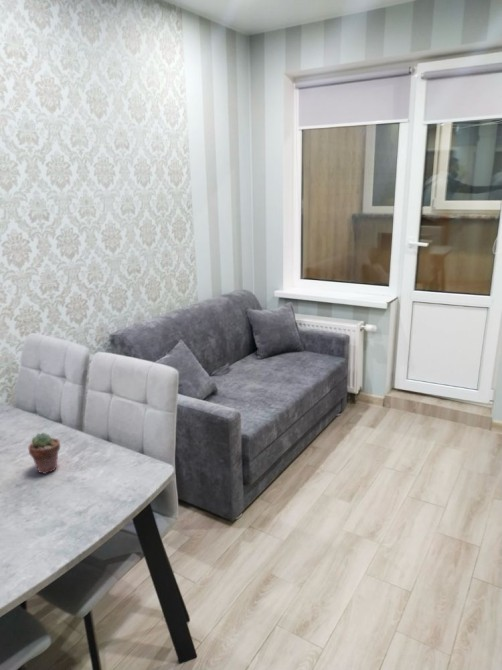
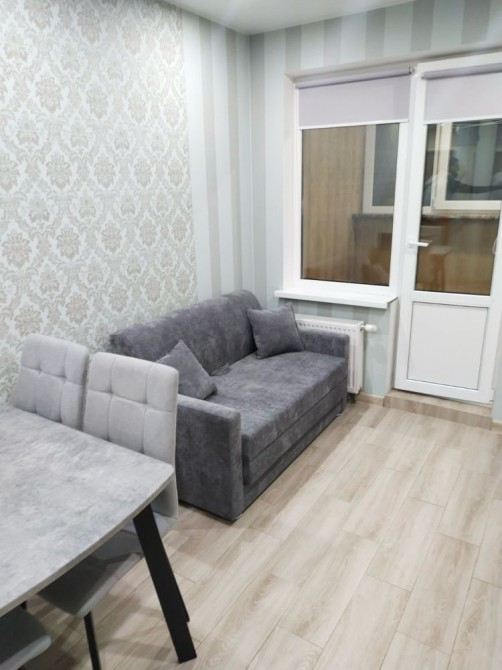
- potted succulent [27,432,61,475]
